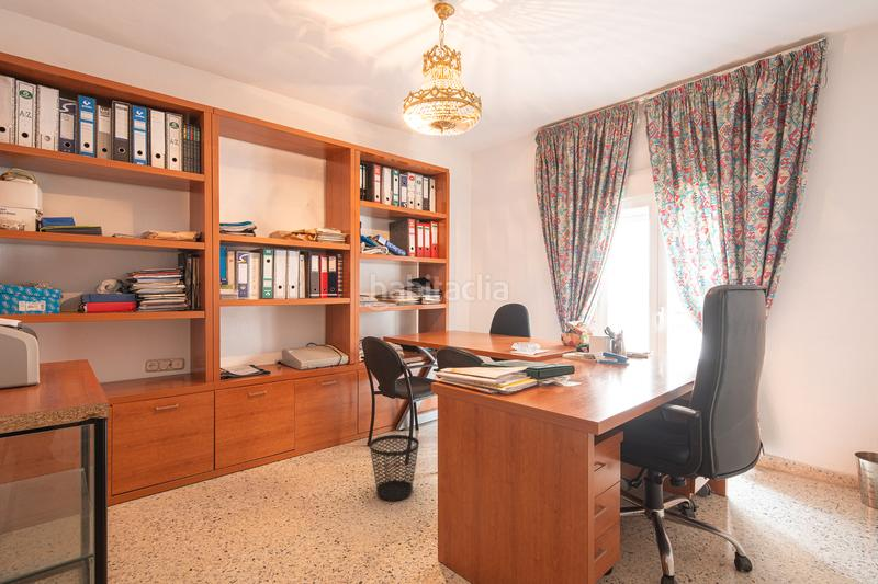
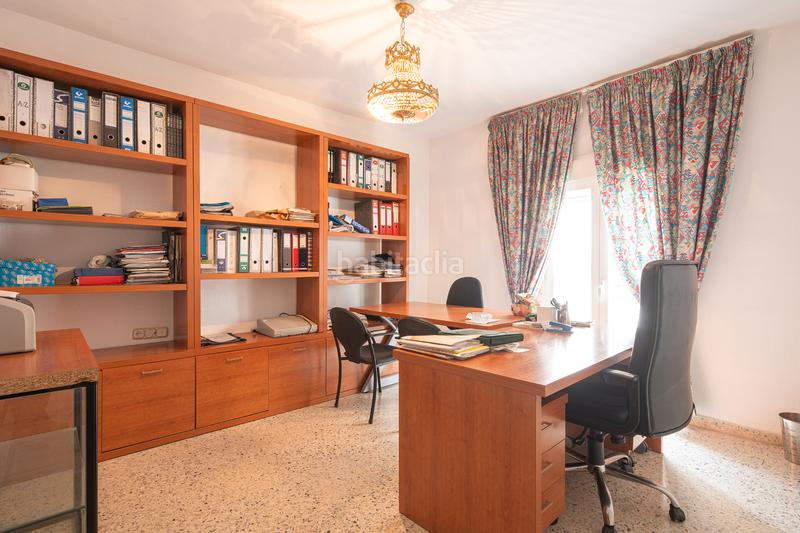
- wastebasket [369,434,420,502]
